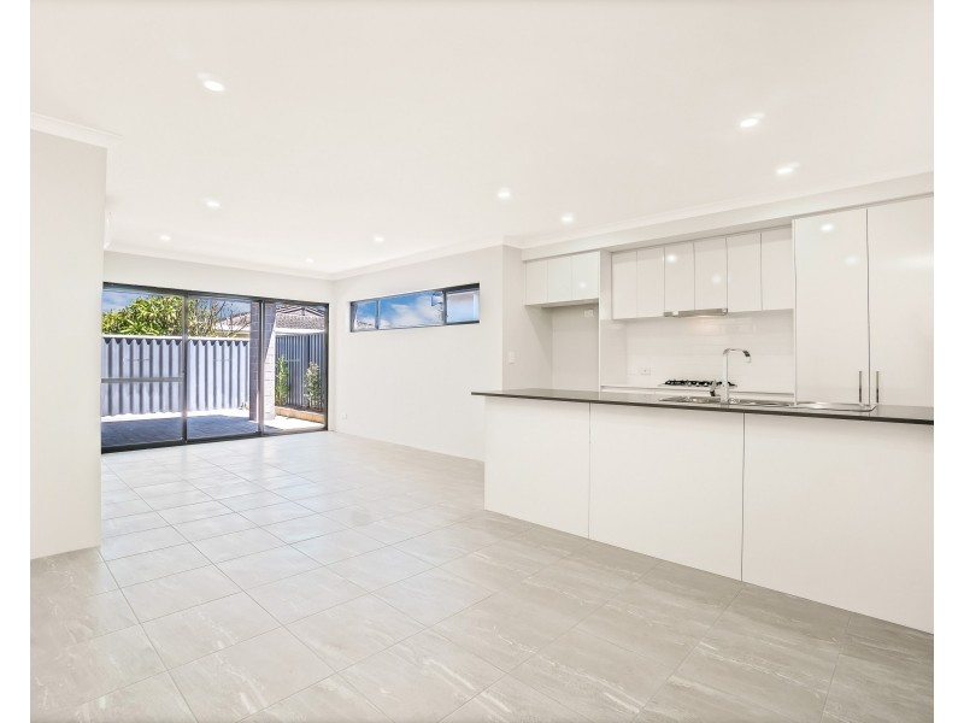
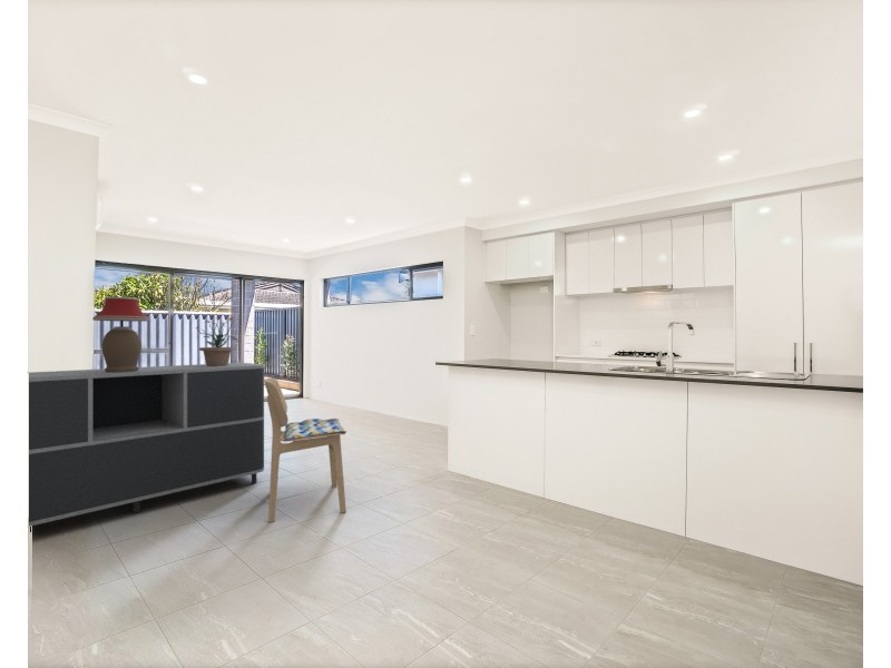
+ table lamp [91,296,150,372]
+ potted plant [194,315,239,366]
+ sideboard [28,362,265,528]
+ dining chair [264,377,347,523]
